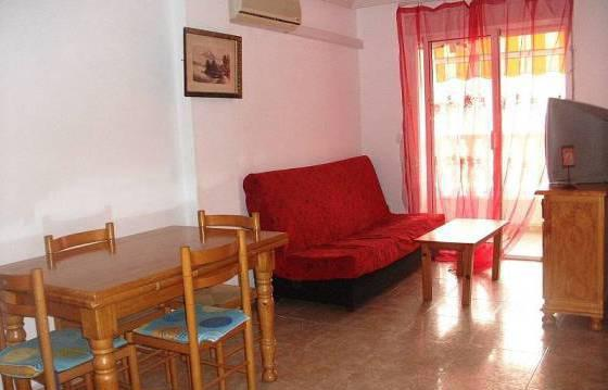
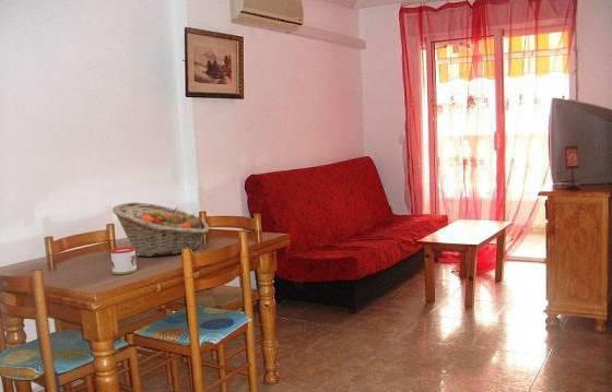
+ mug [109,246,138,275]
+ fruit basket [111,201,210,258]
